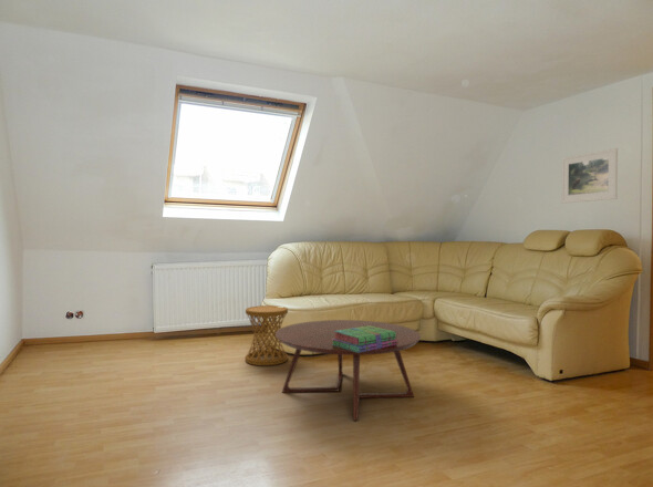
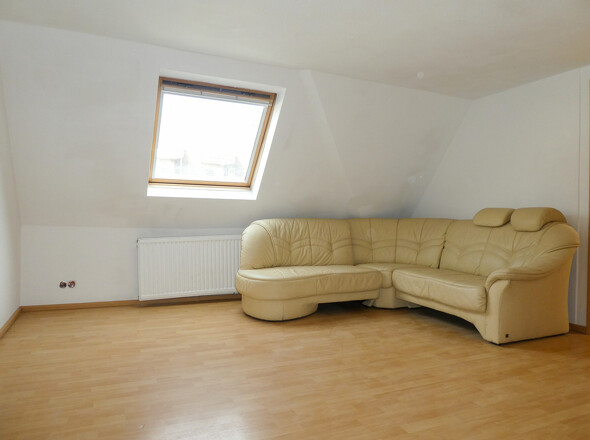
- stack of books [332,325,397,353]
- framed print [560,147,619,205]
- coffee table [276,319,422,422]
- side table [243,304,289,366]
